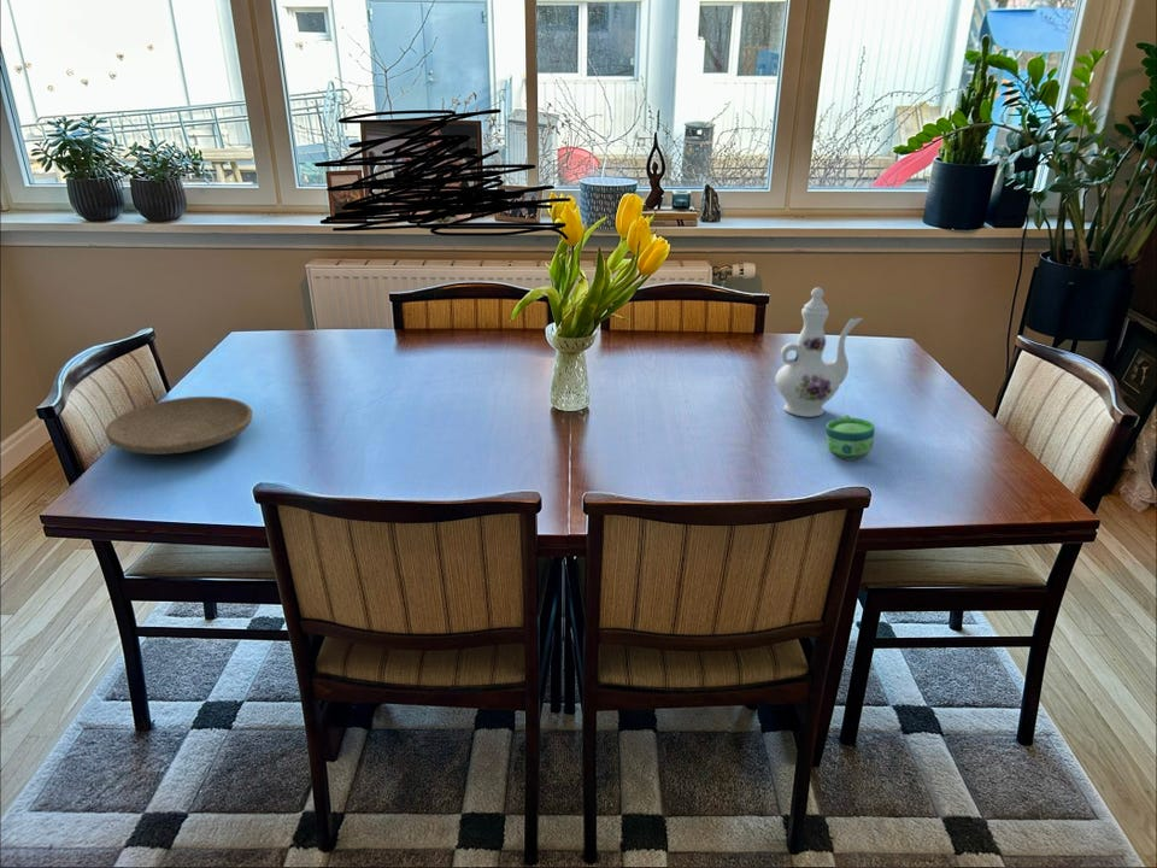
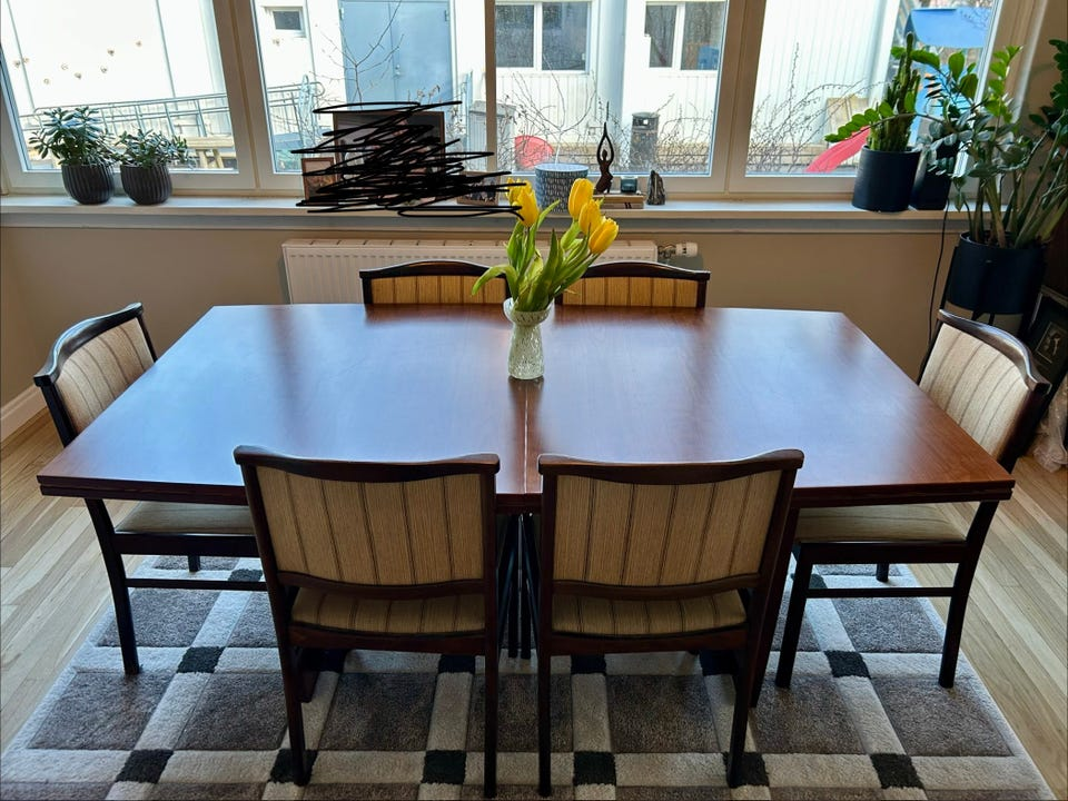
- plate [105,395,254,456]
- cup [826,415,875,462]
- chinaware [774,286,864,418]
